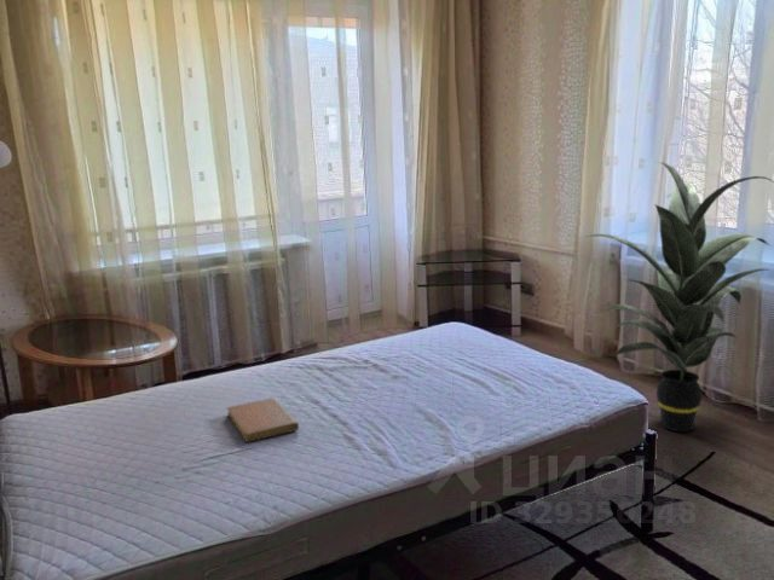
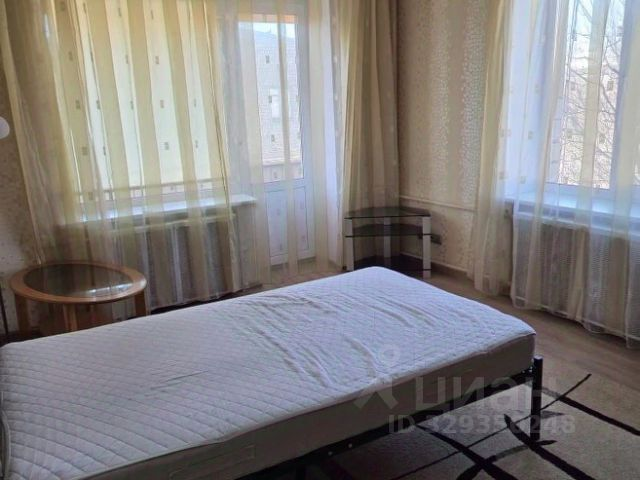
- notebook [226,396,300,443]
- indoor plant [587,161,774,433]
